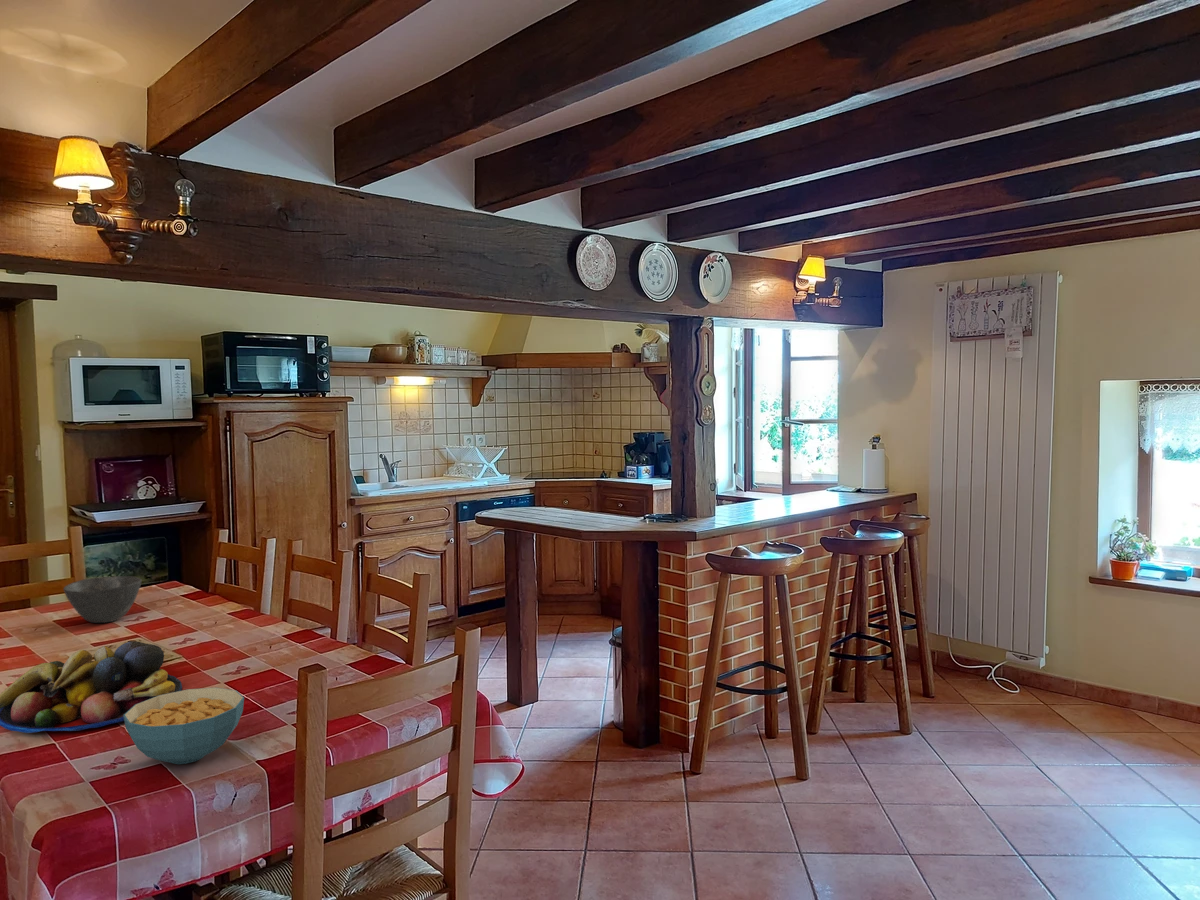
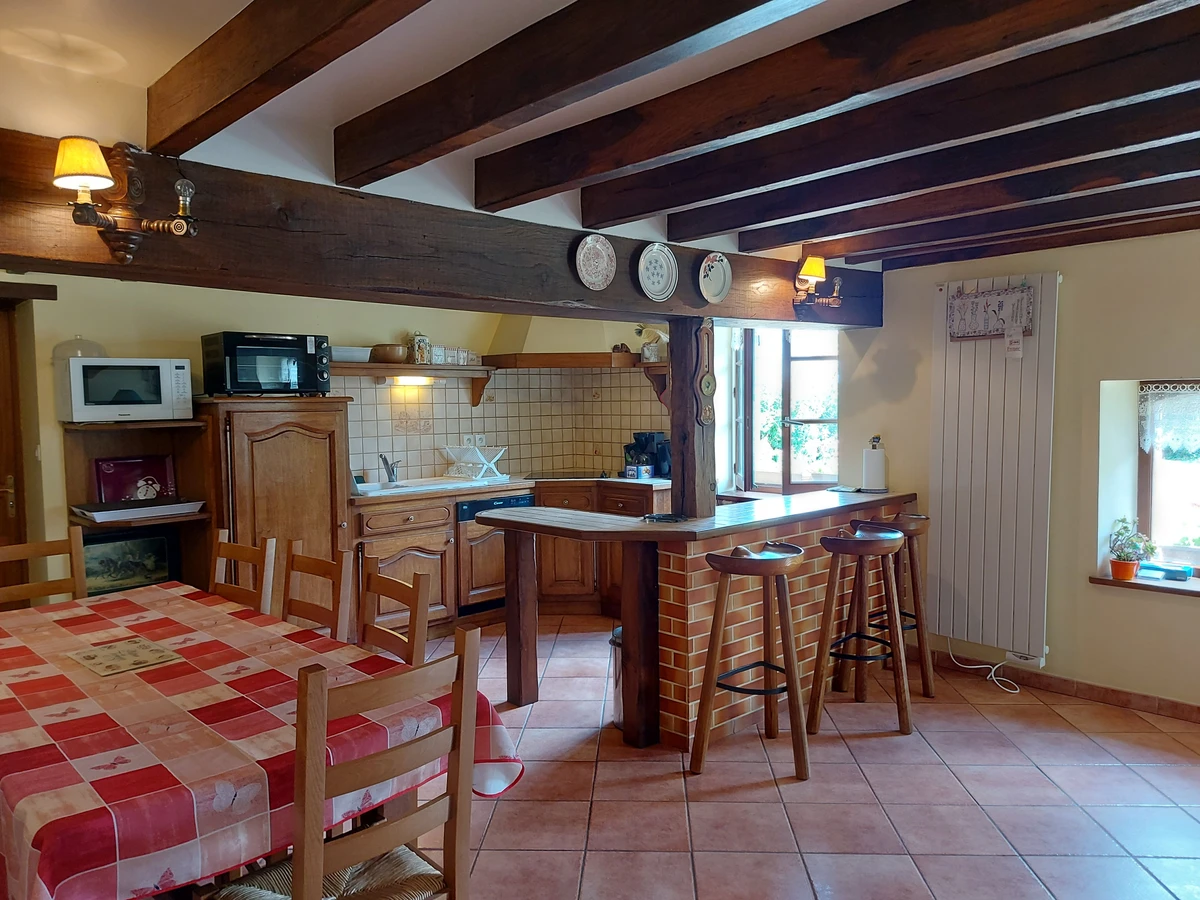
- fruit bowl [0,640,183,734]
- cereal bowl [122,687,245,765]
- bowl [63,575,142,624]
